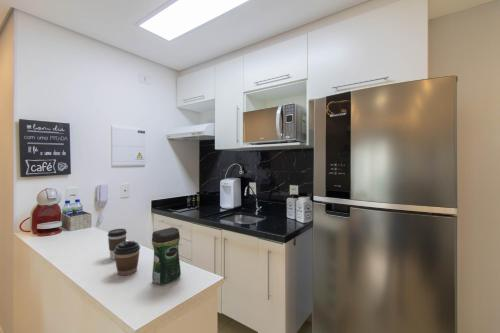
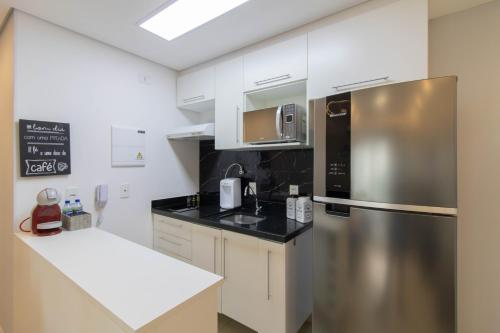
- coffee cup [114,240,141,277]
- coffee cup [107,228,128,260]
- coffee jar [151,226,182,285]
